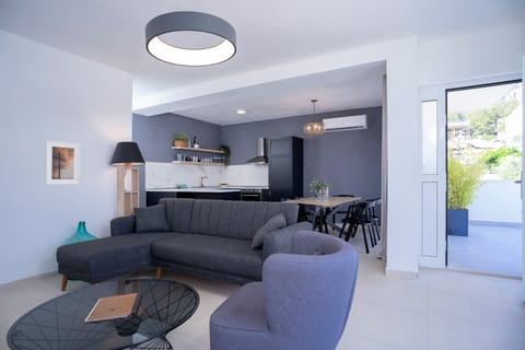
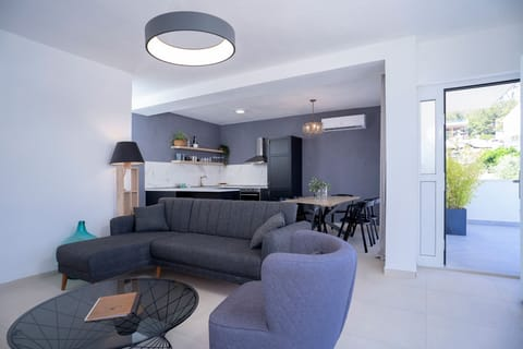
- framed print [44,140,81,186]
